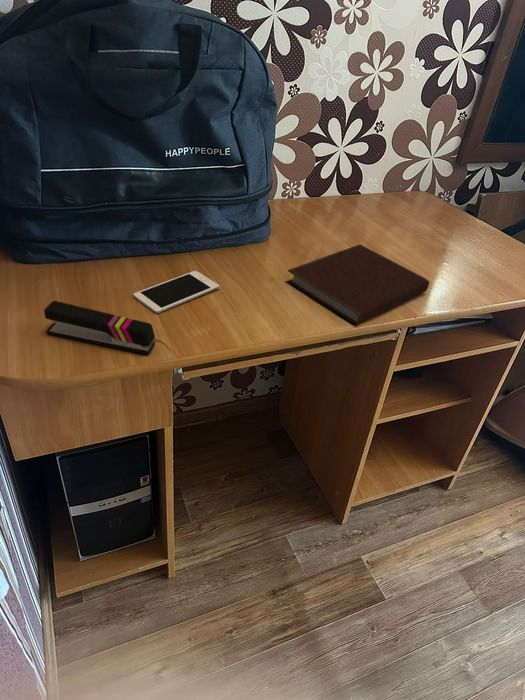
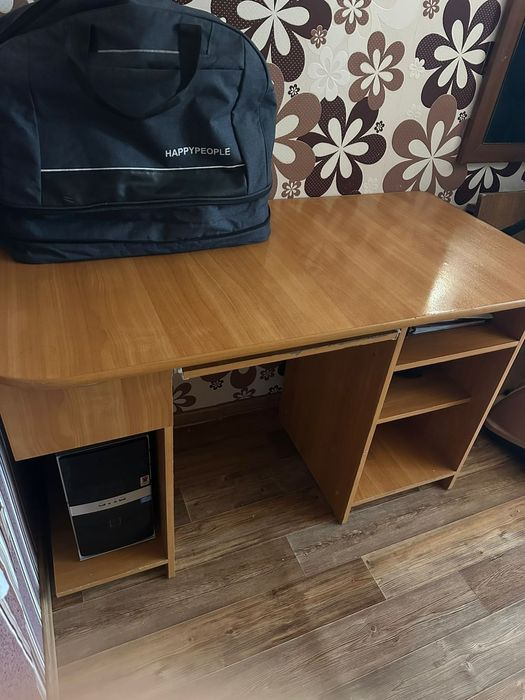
- stapler [43,300,156,355]
- notebook [285,243,430,327]
- cell phone [133,270,220,314]
